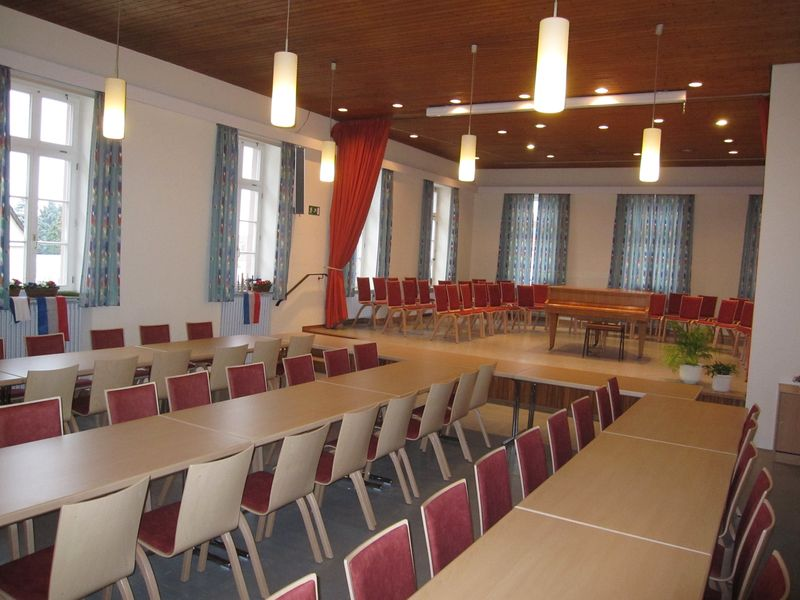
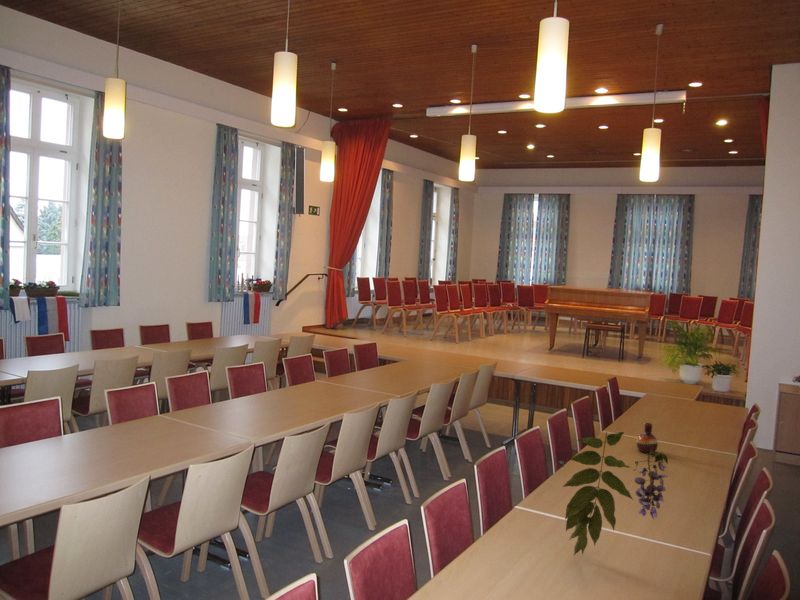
+ plant [558,431,669,556]
+ vase [636,422,659,454]
